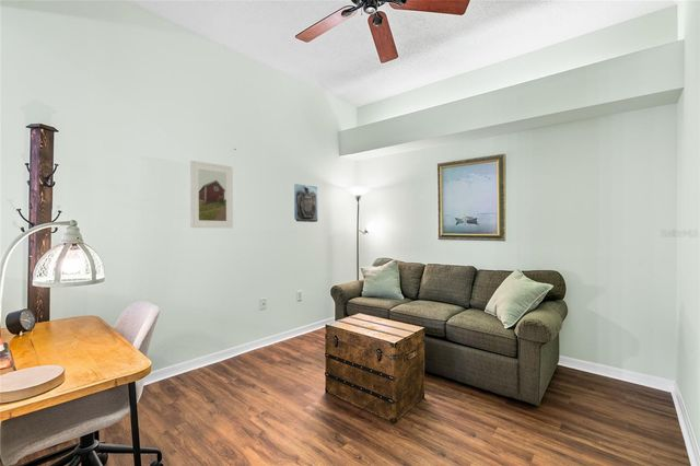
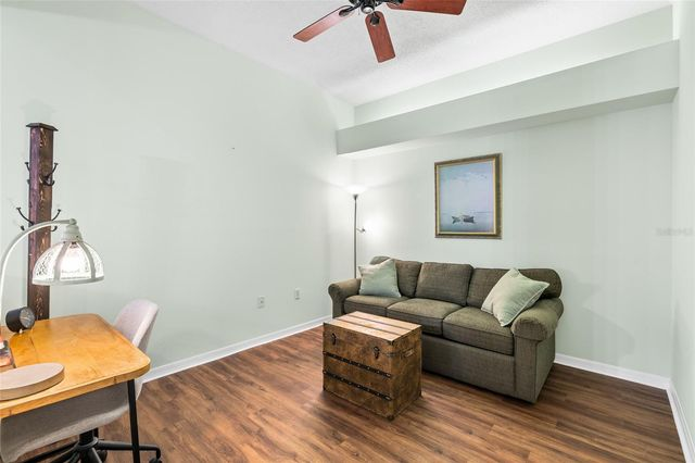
- wall sculpture [293,183,319,223]
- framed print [189,160,234,229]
